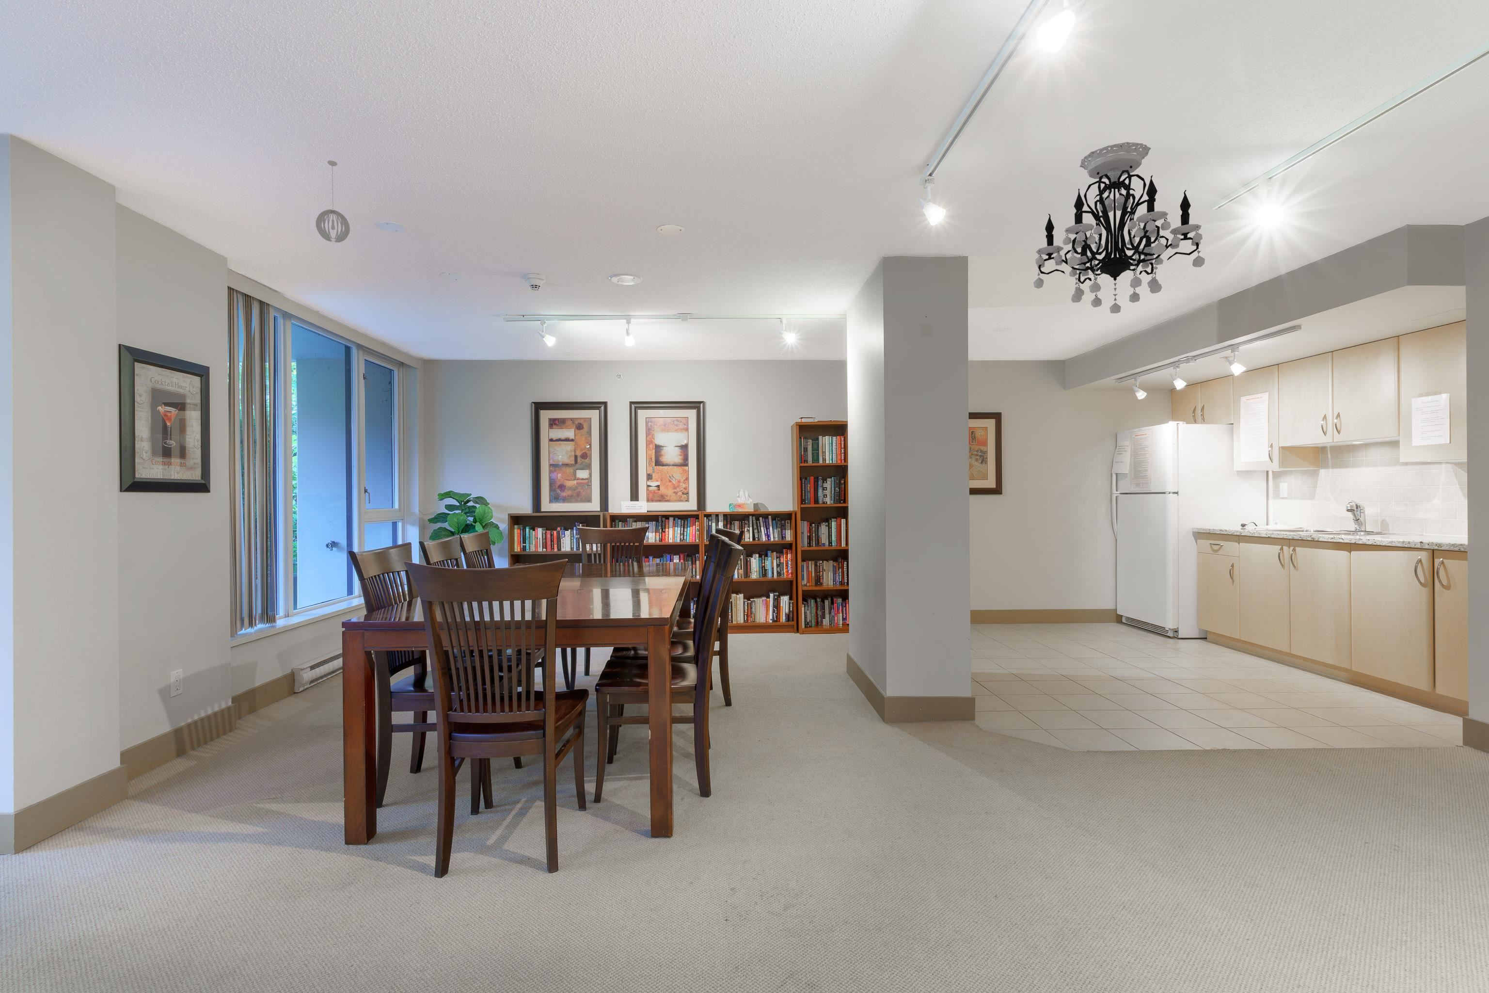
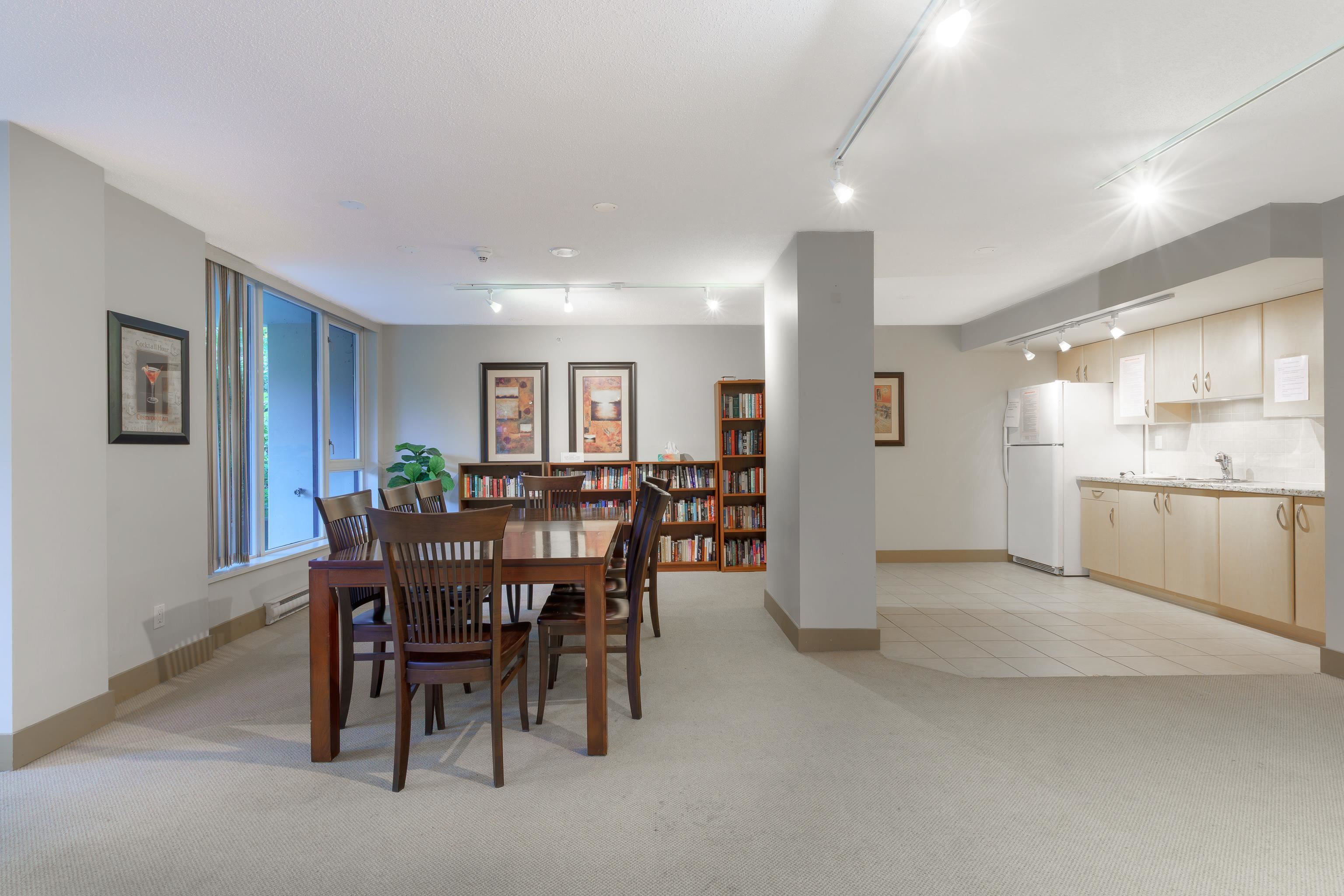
- chandelier [1033,142,1205,314]
- pendant light [315,160,350,243]
